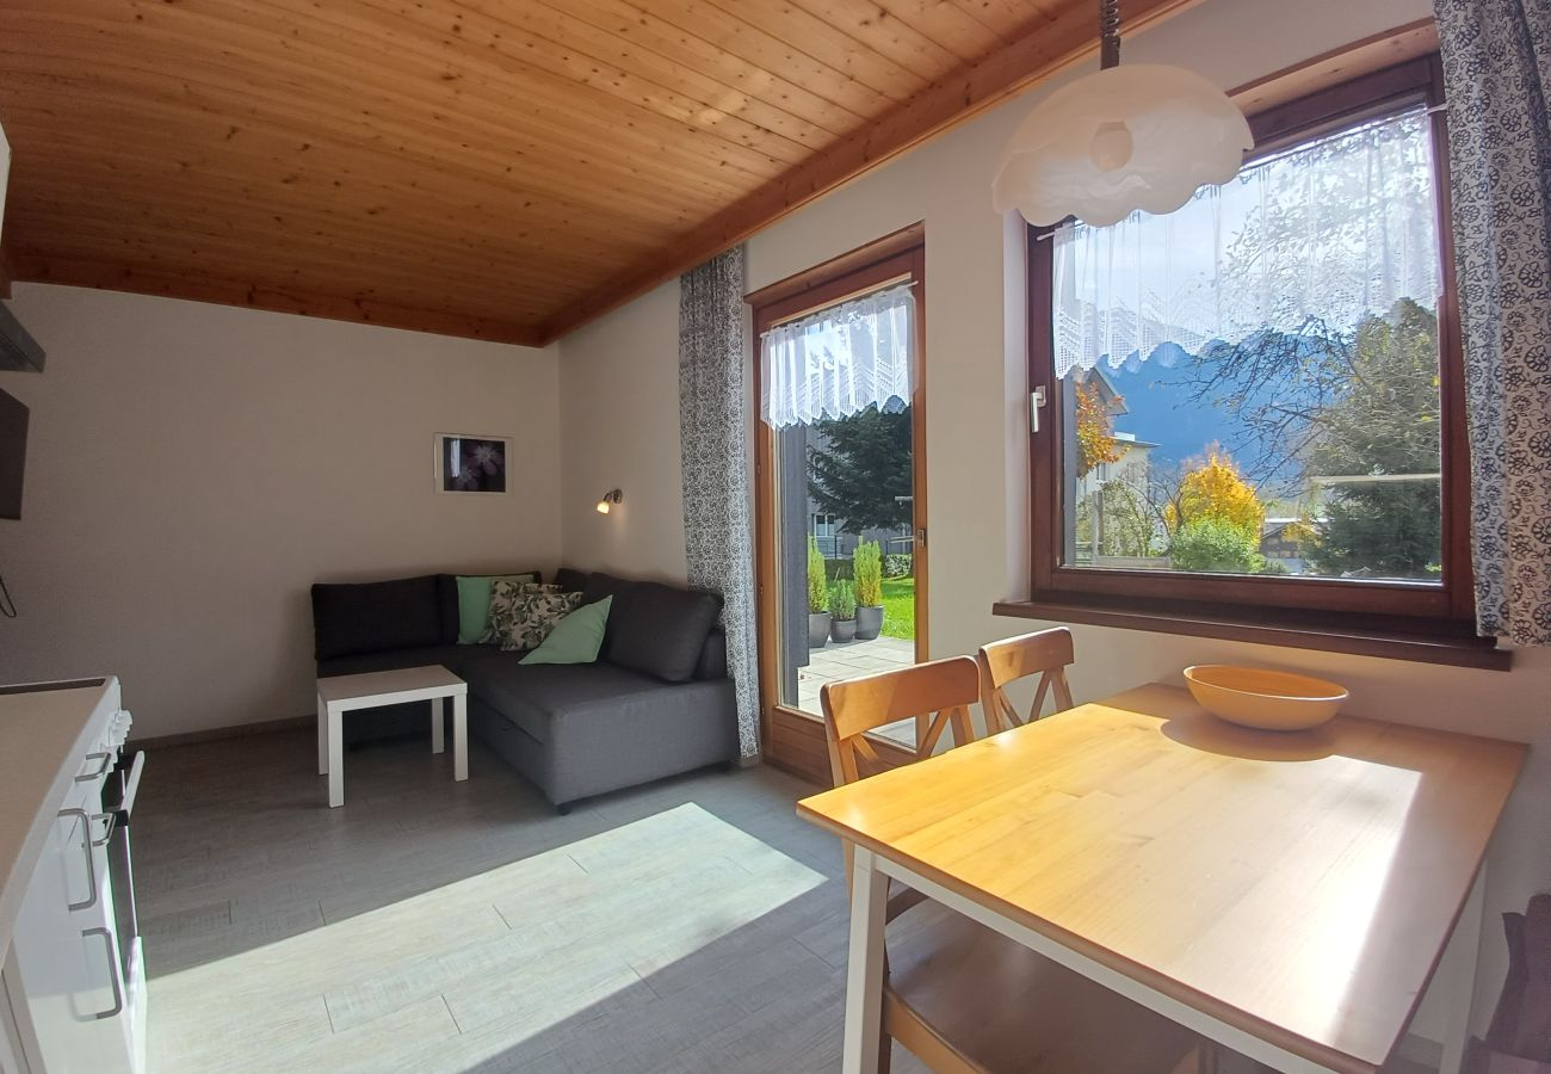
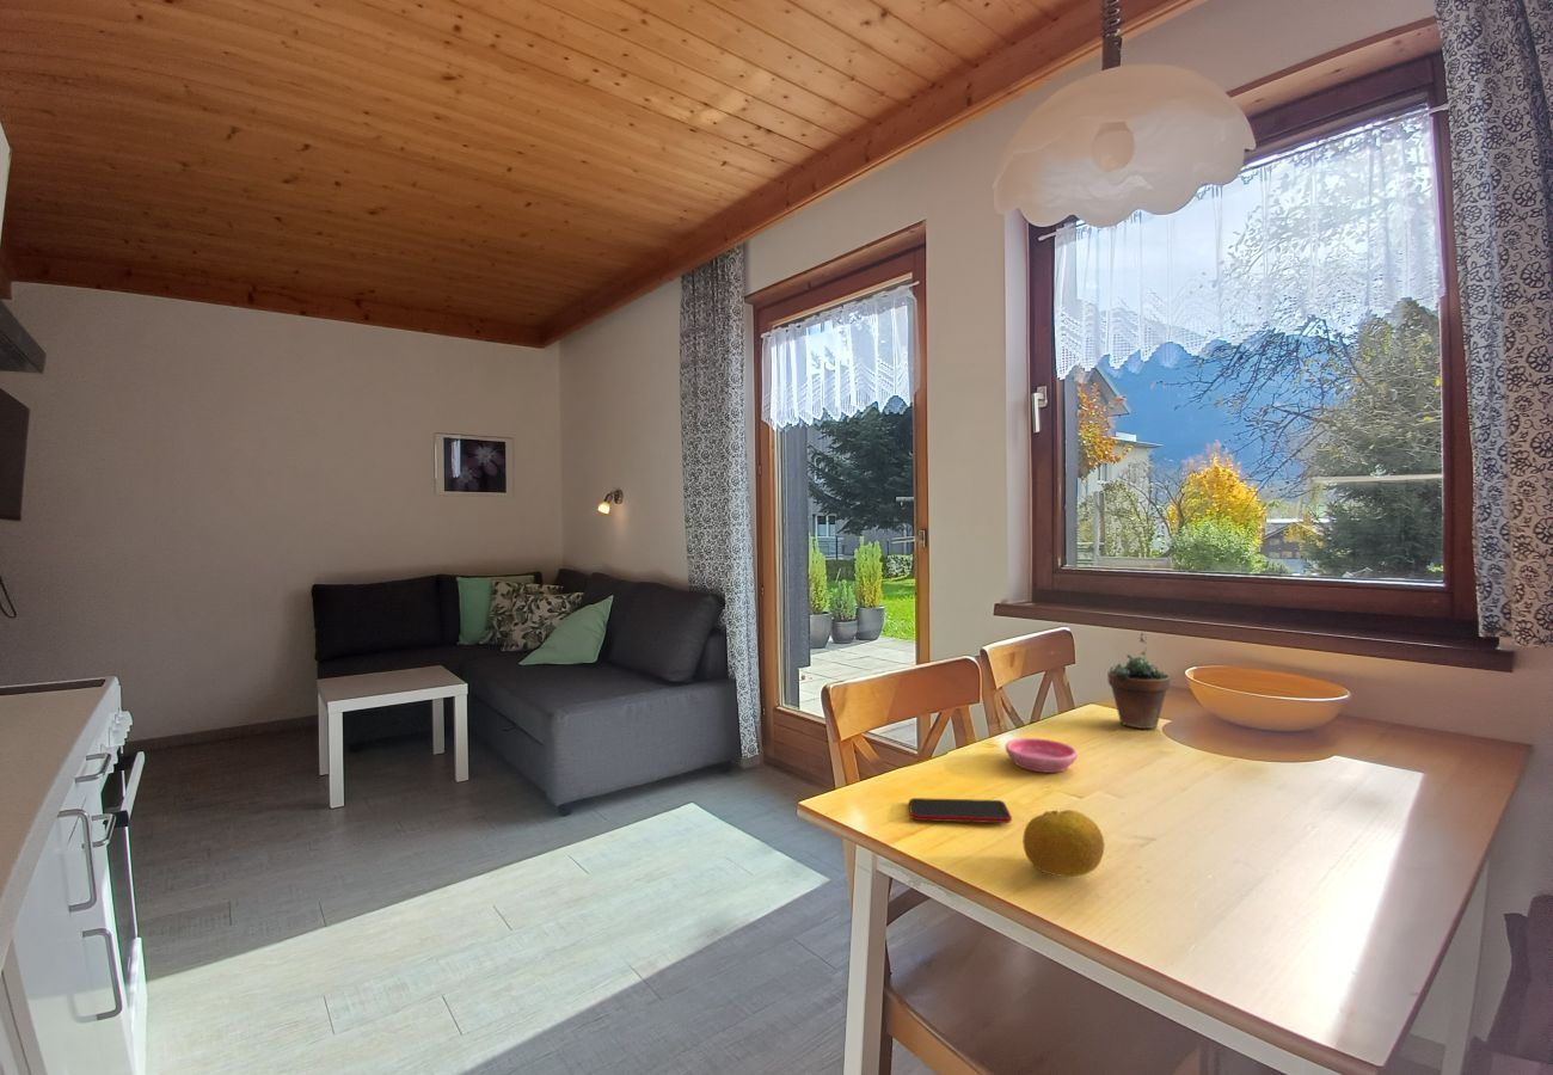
+ smartphone [908,797,1013,824]
+ fruit [1021,809,1105,878]
+ succulent plant [1106,632,1171,730]
+ saucer [1005,737,1079,774]
